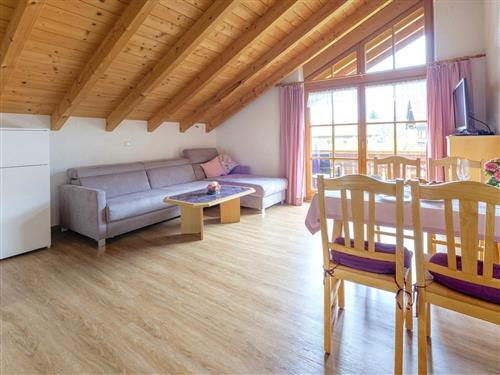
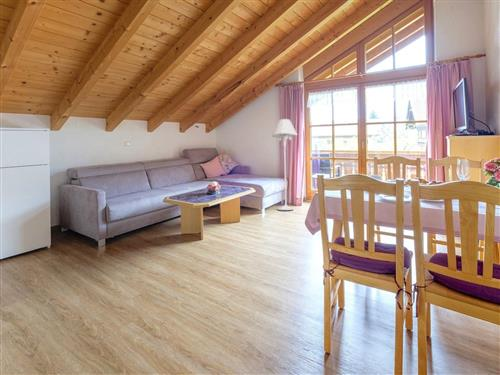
+ floor lamp [271,118,298,211]
